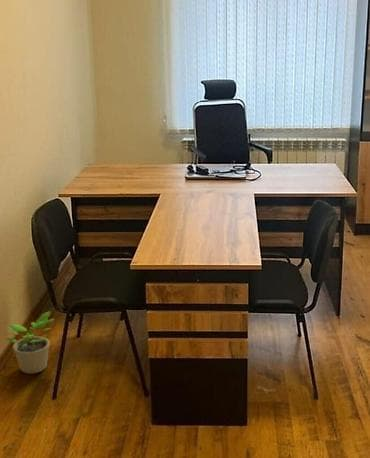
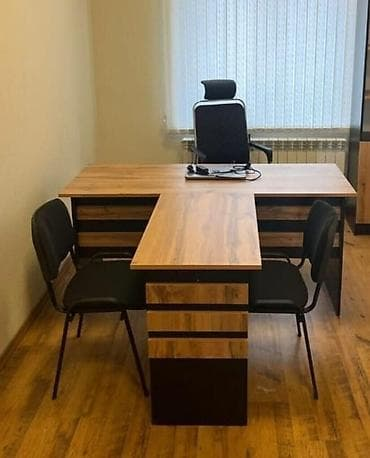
- potted plant [5,310,55,375]
